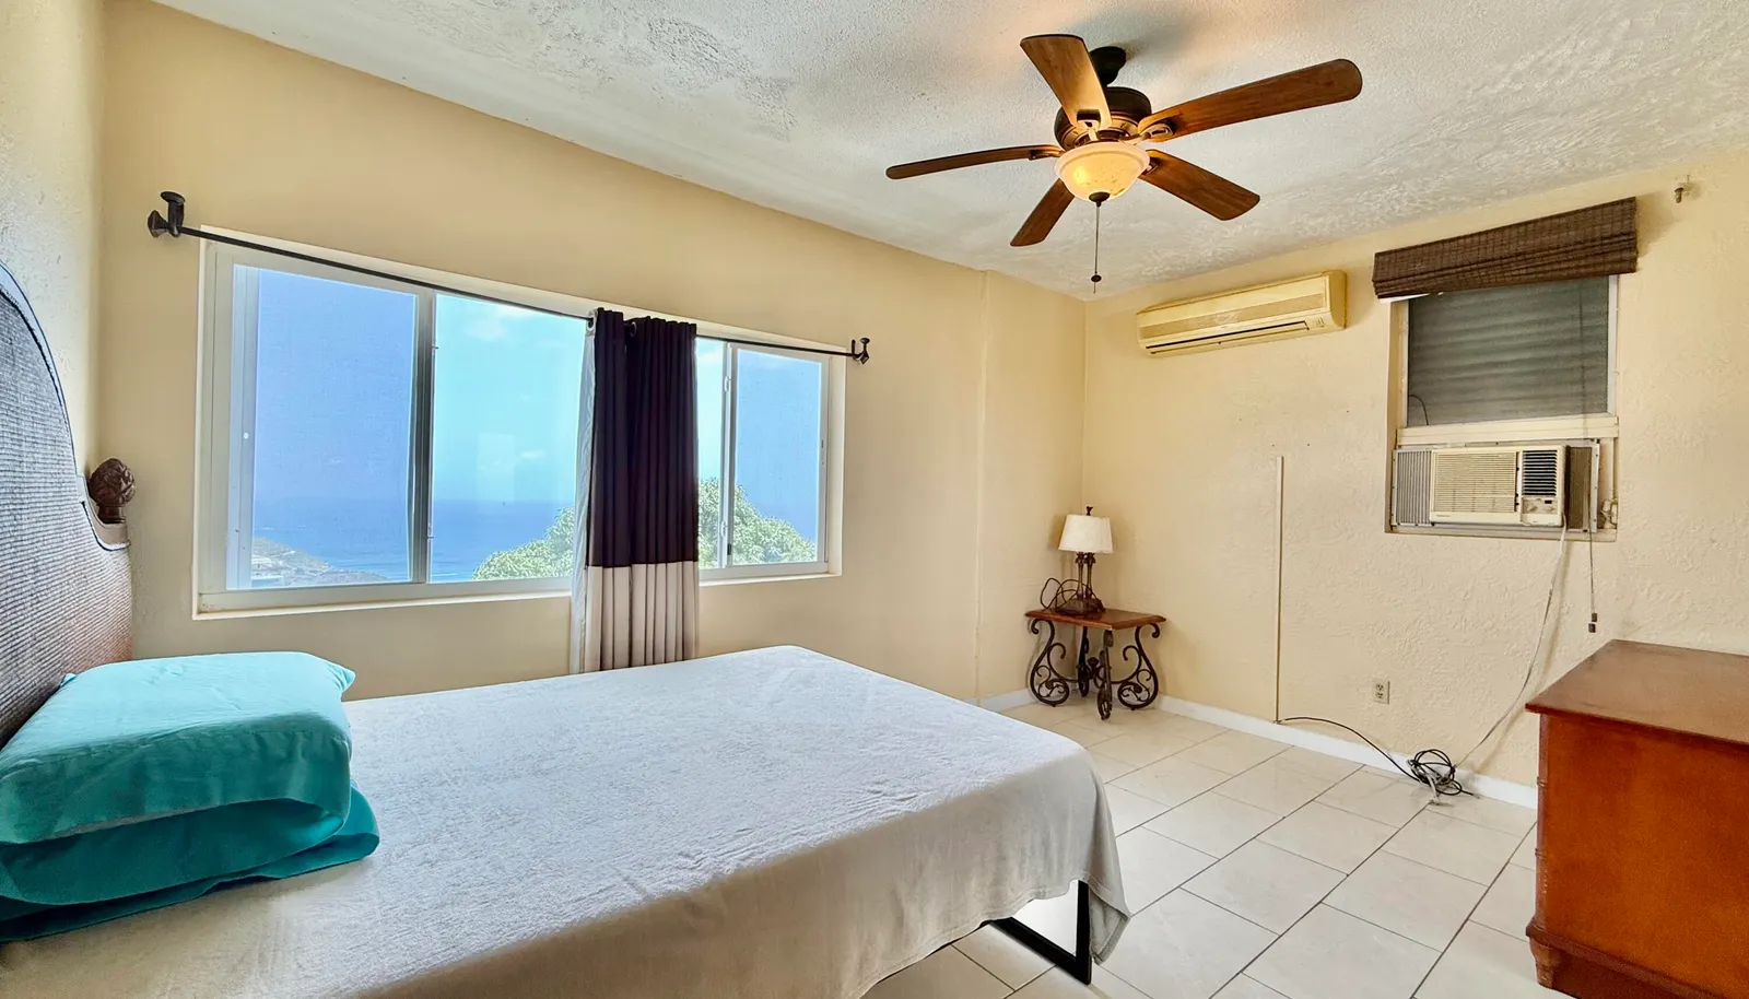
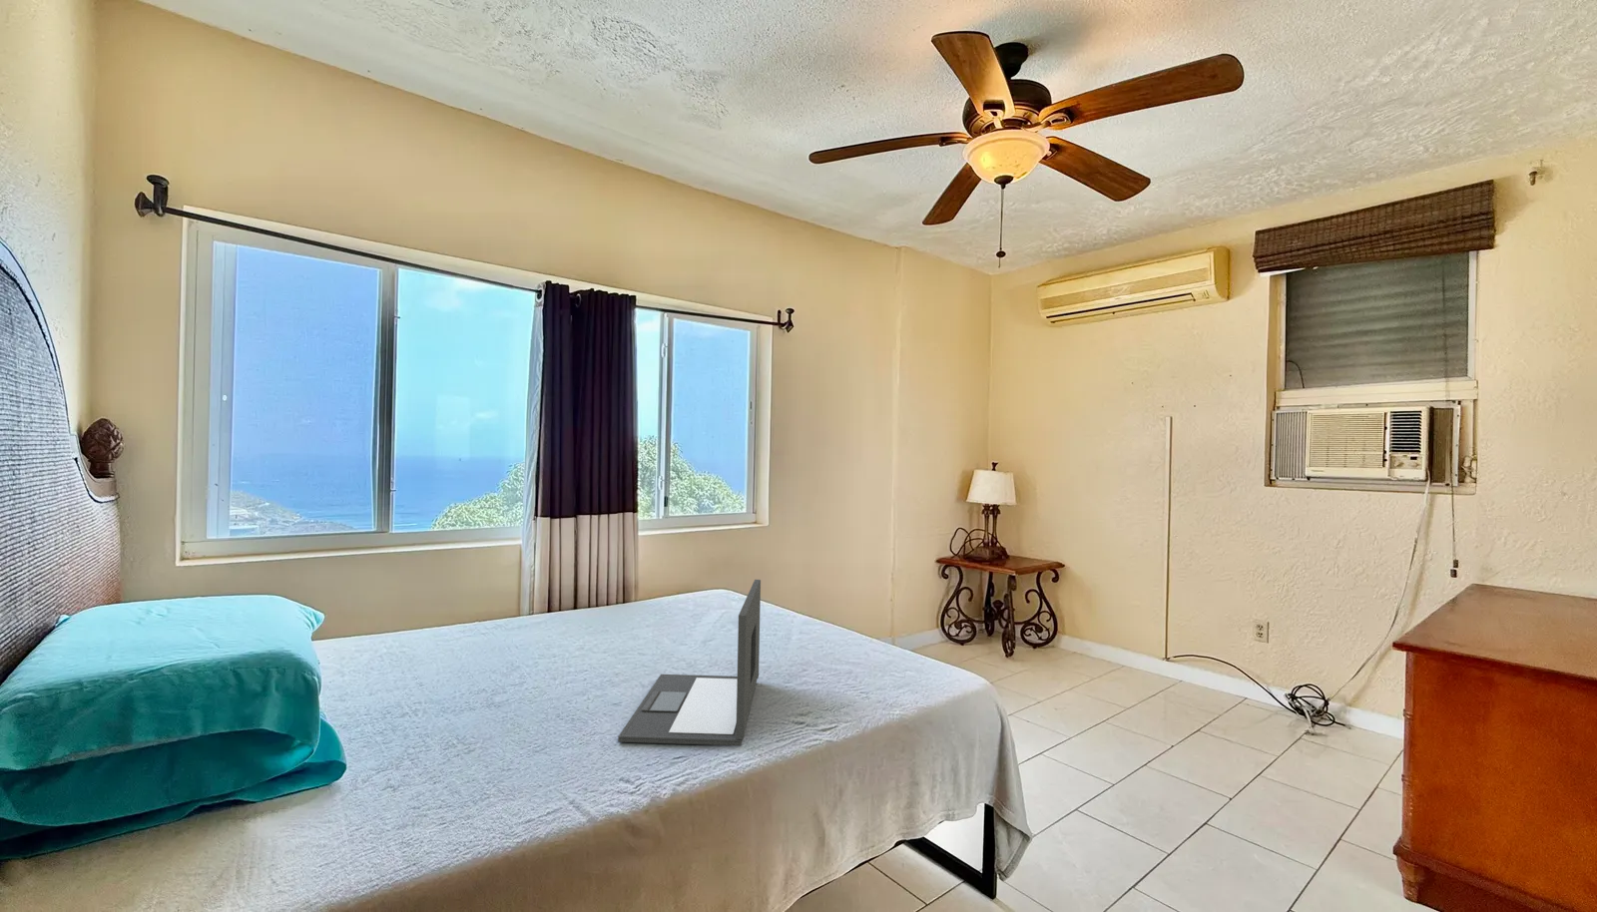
+ laptop [616,579,761,746]
